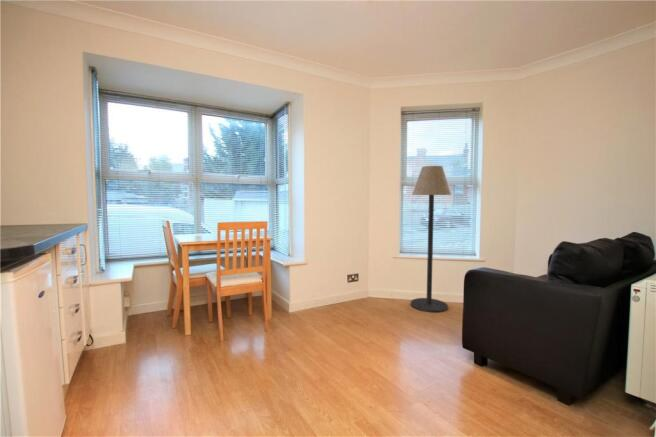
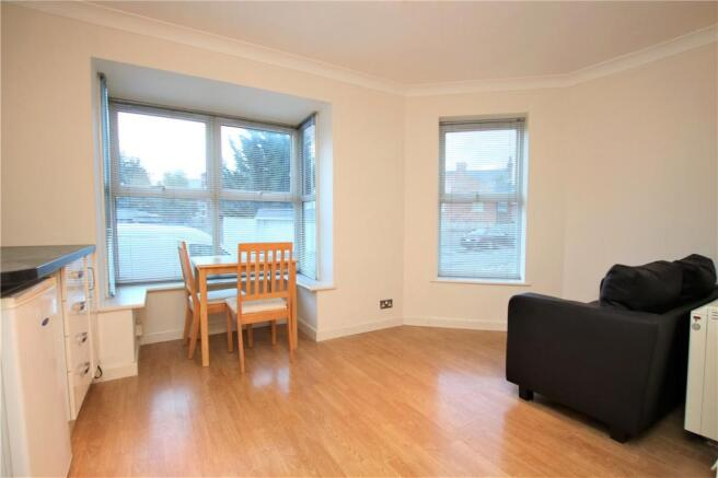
- floor lamp [410,165,453,313]
